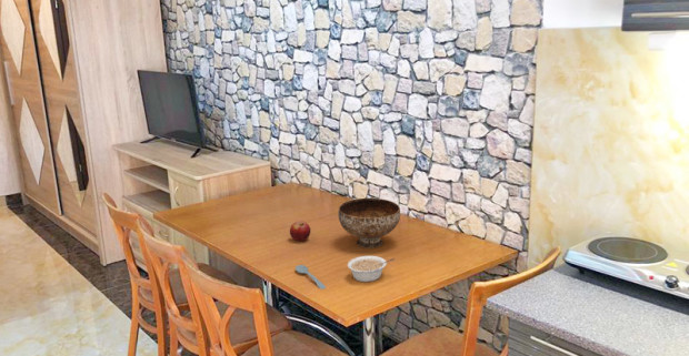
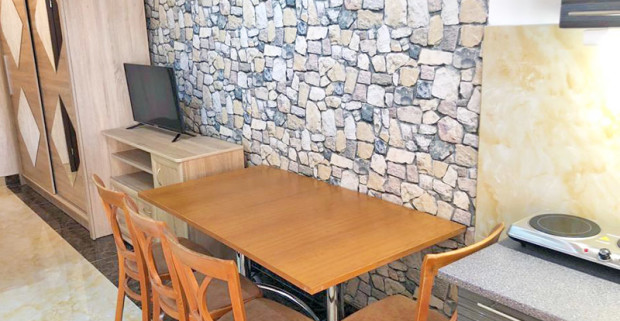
- fruit [289,220,311,242]
- bowl [337,197,401,250]
- legume [347,255,396,283]
- spoon [294,264,327,291]
